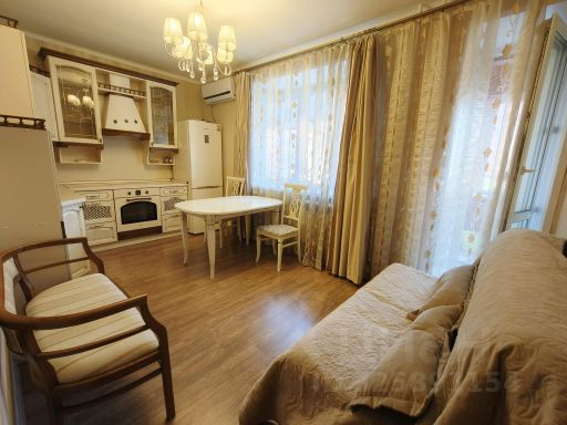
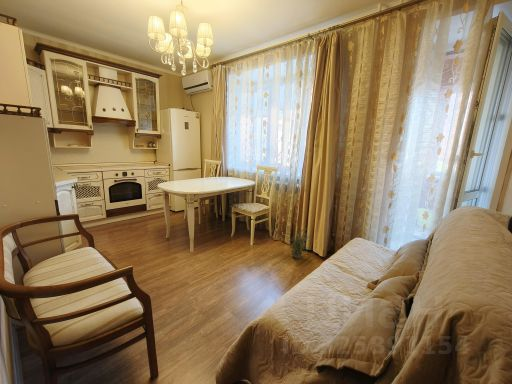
+ potted plant [285,224,312,260]
